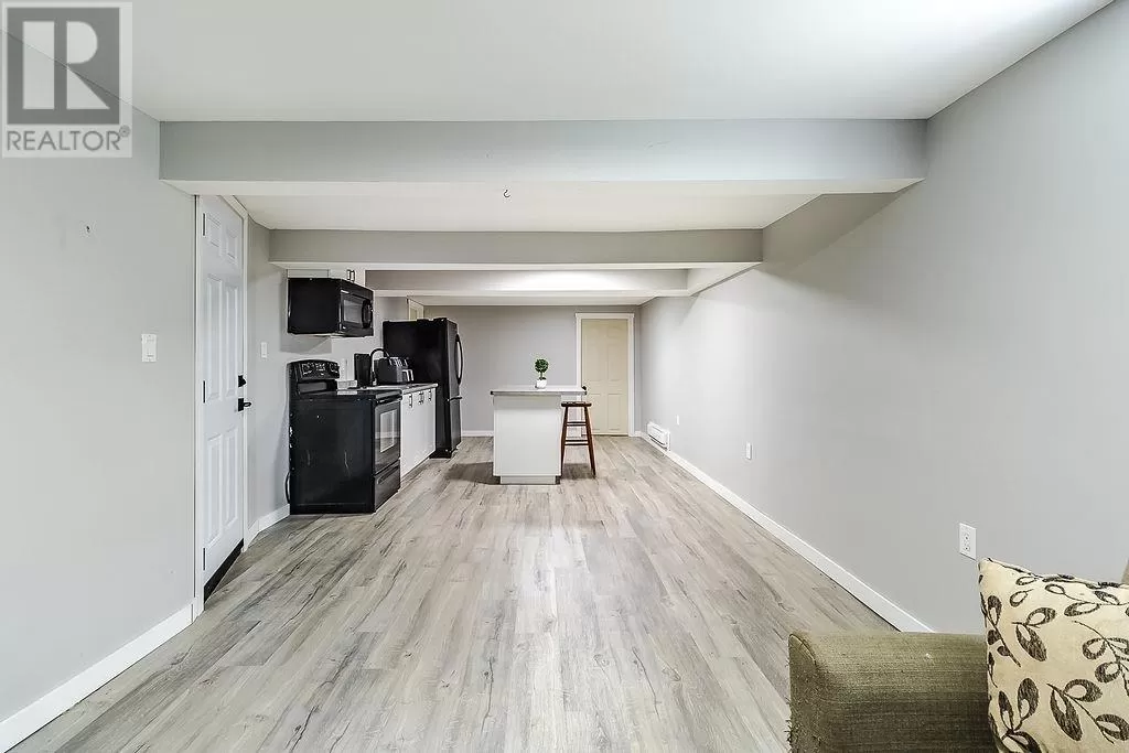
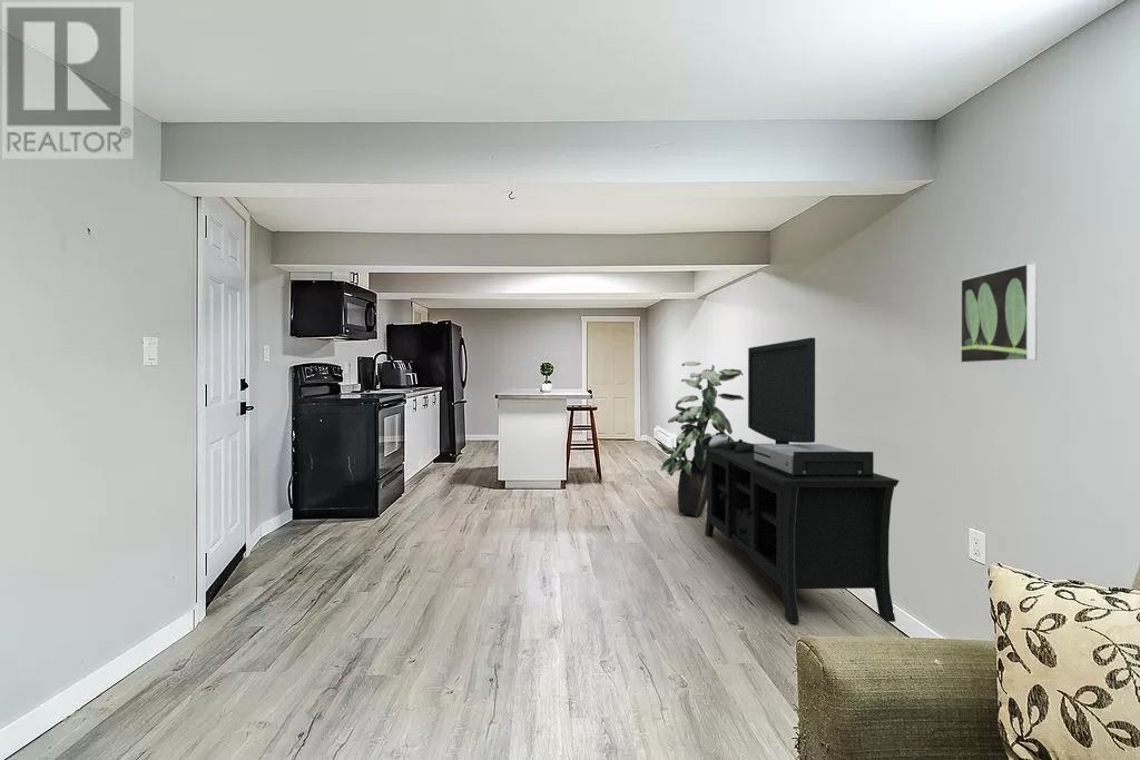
+ indoor plant [657,361,745,517]
+ media console [698,337,901,624]
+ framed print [960,263,1038,364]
